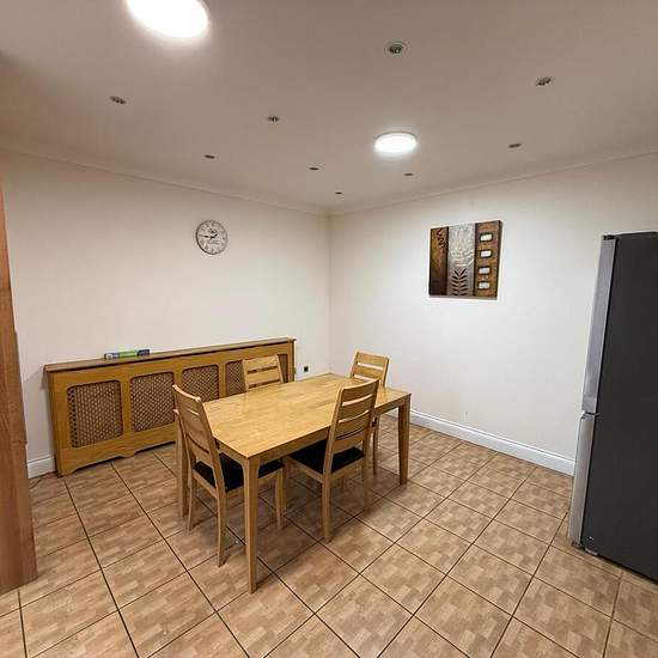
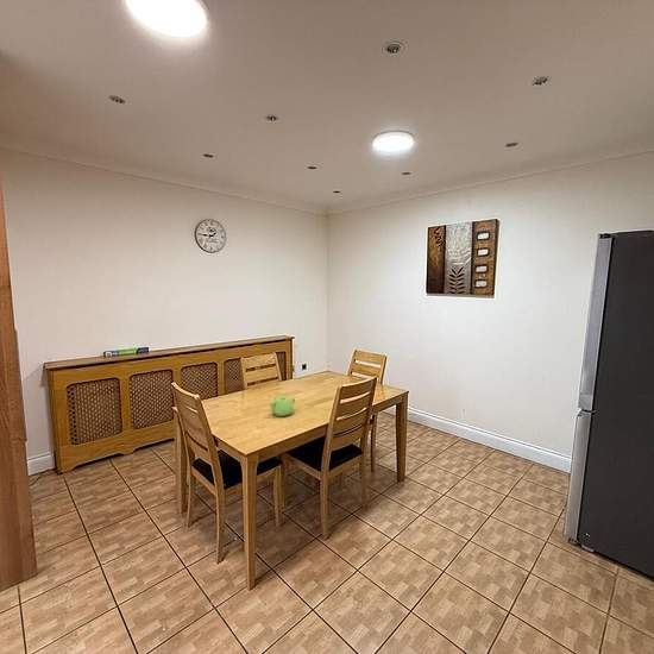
+ teapot [269,395,296,417]
